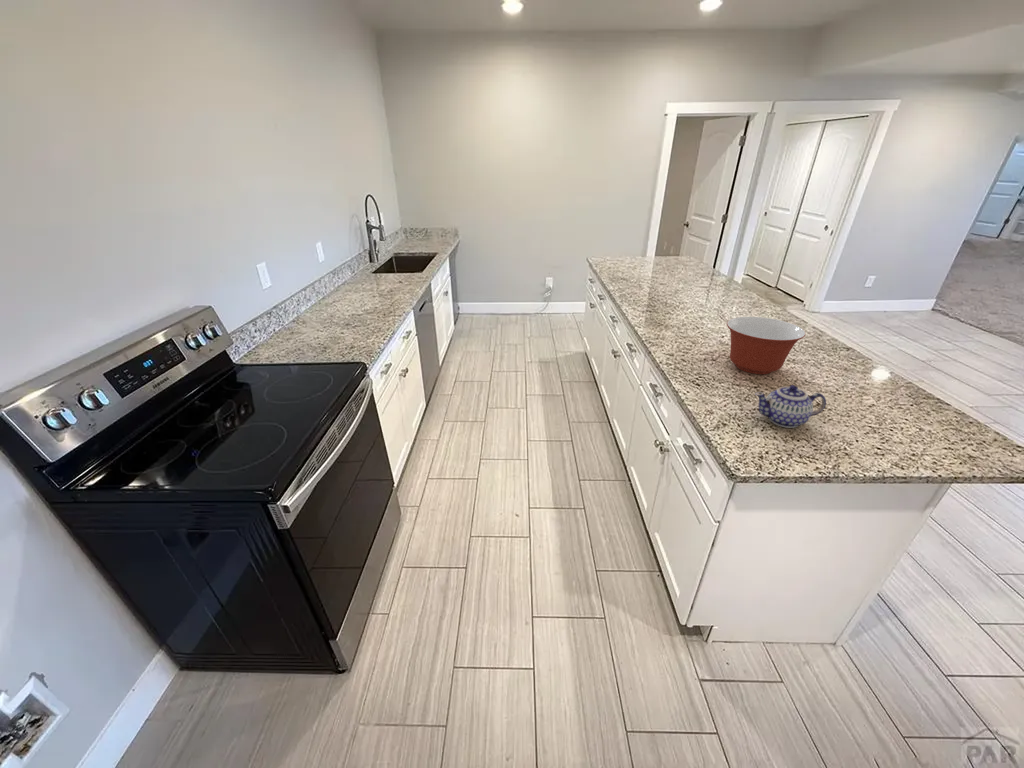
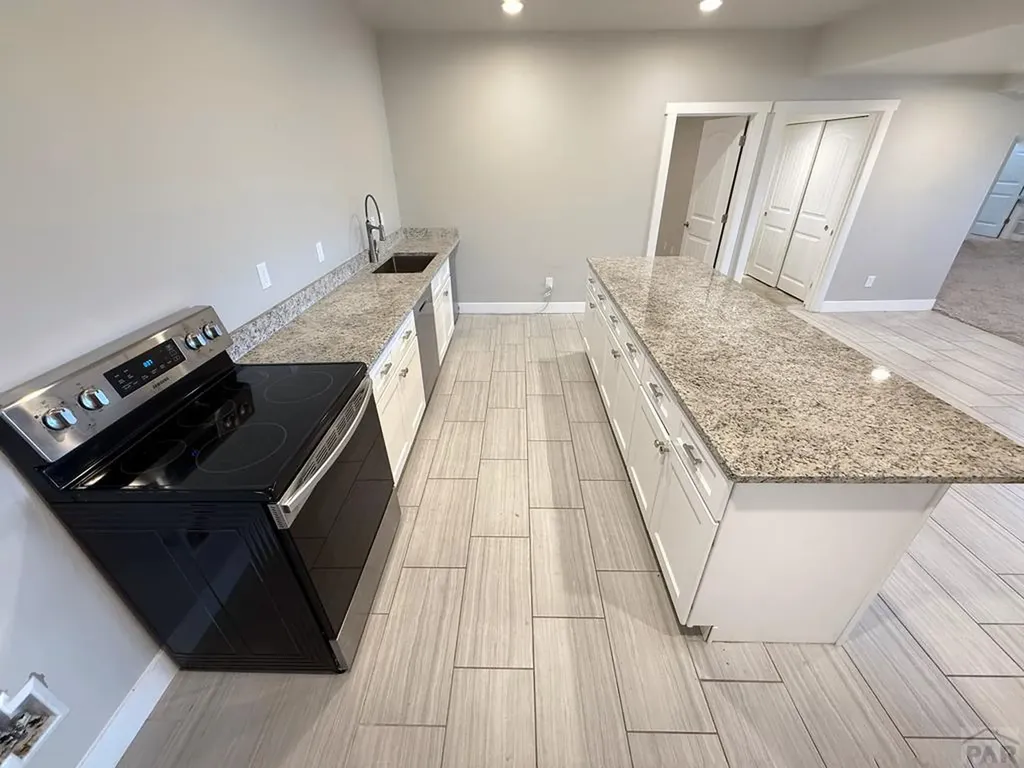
- teapot [754,384,827,429]
- mixing bowl [726,316,806,375]
